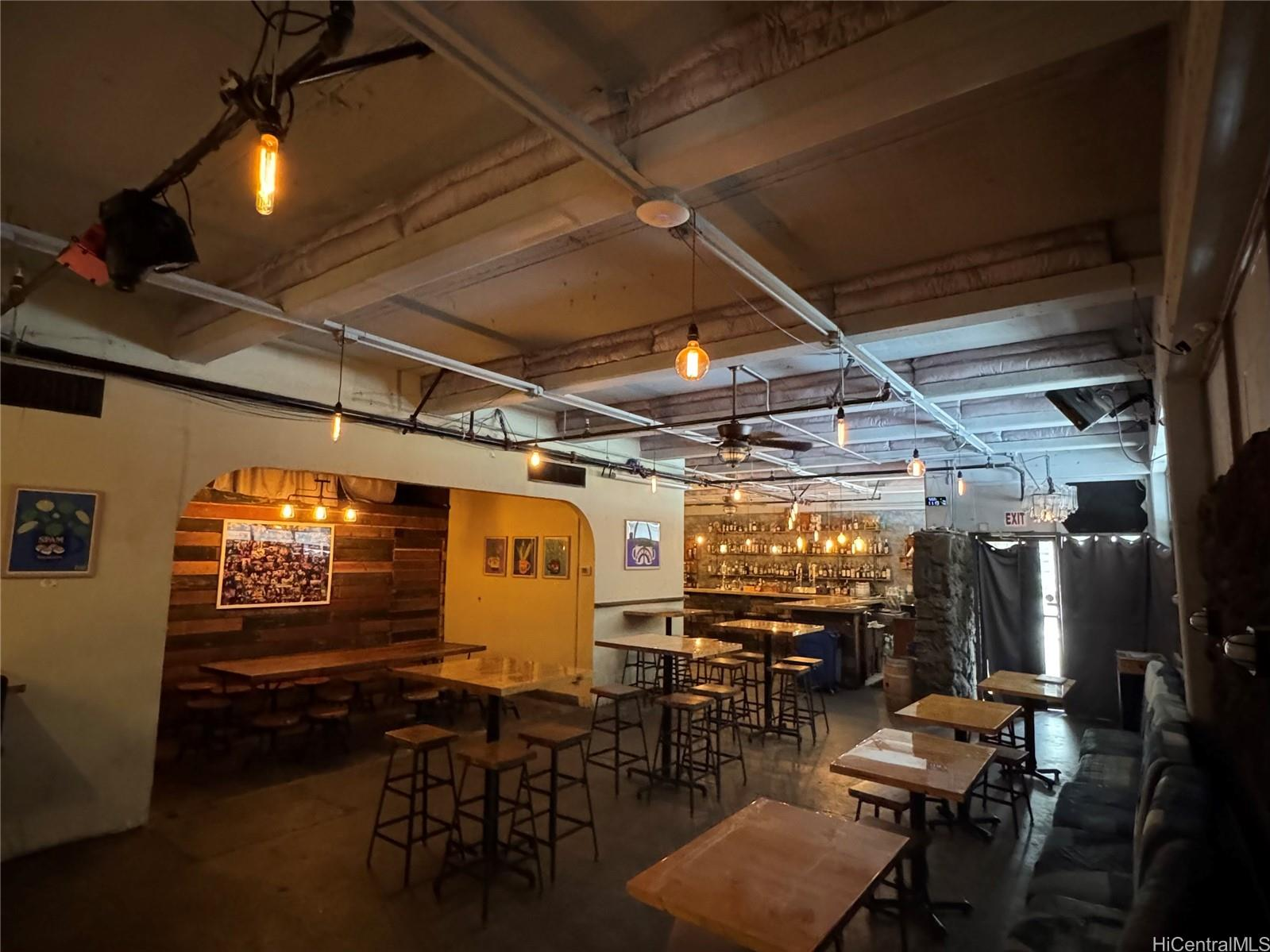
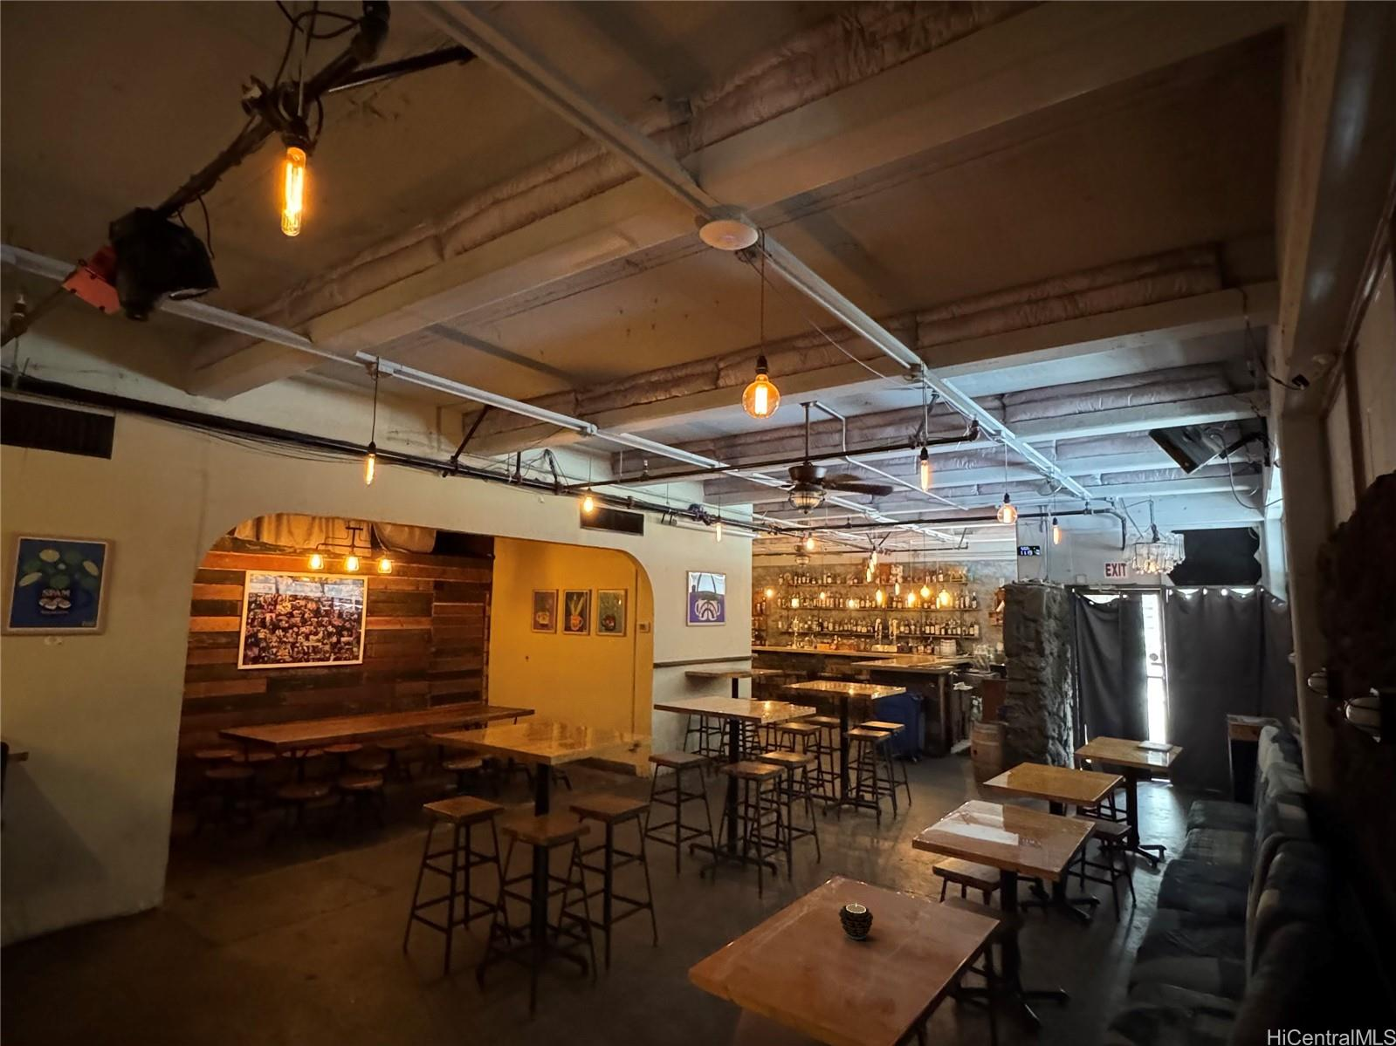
+ candle [838,902,874,941]
